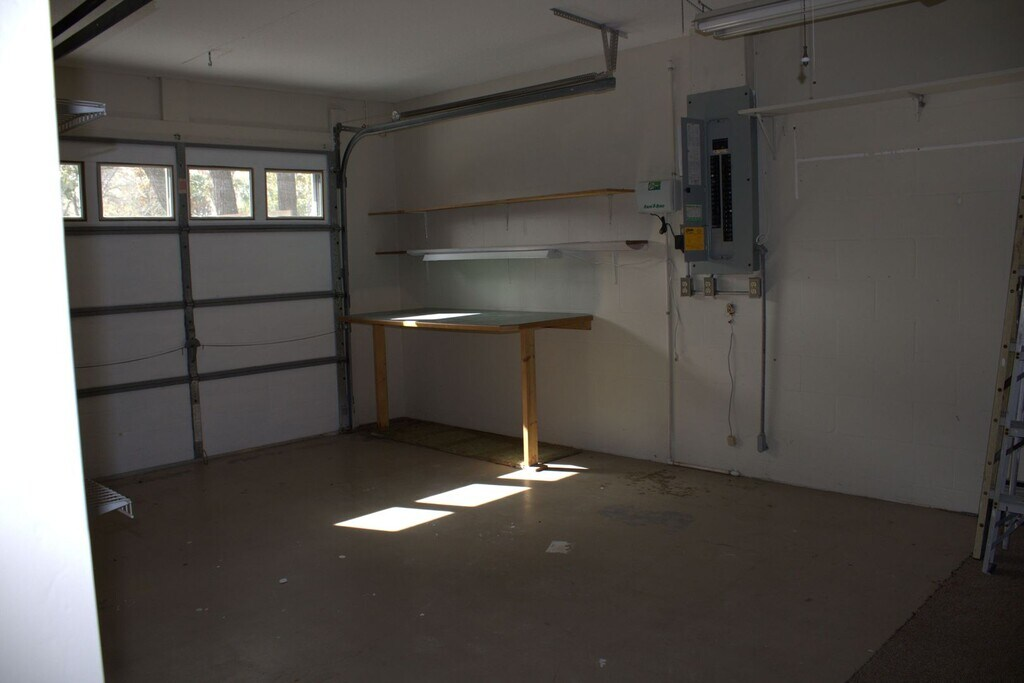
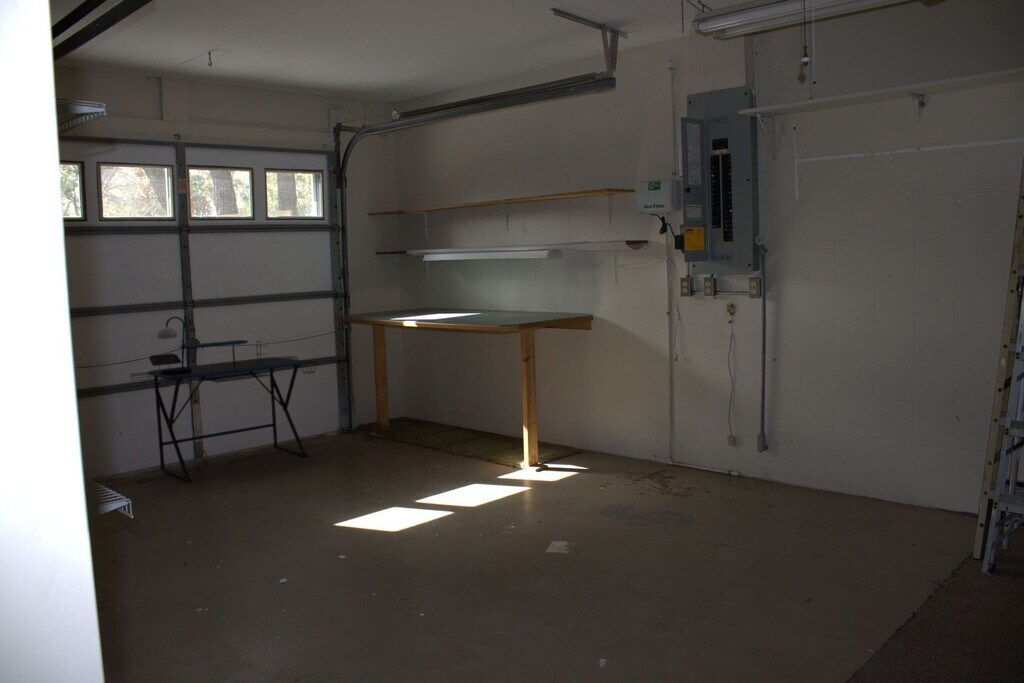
+ table lamp [156,316,192,374]
+ desk [128,339,317,483]
